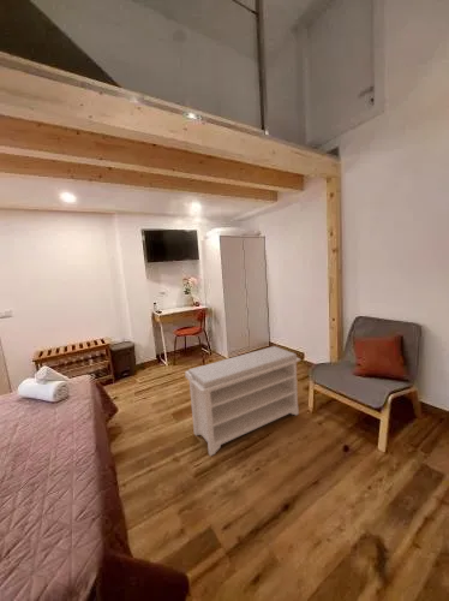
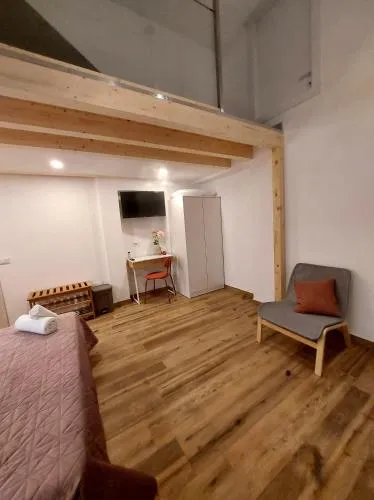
- bench [184,345,301,457]
